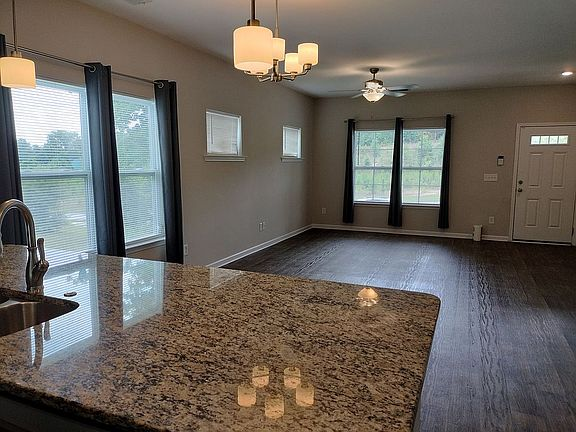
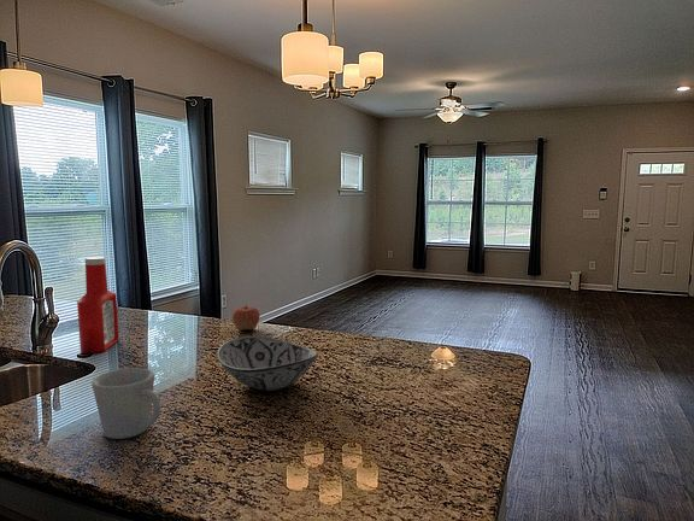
+ mug [90,367,161,440]
+ soap bottle [76,256,120,355]
+ apple [231,304,261,332]
+ decorative bowl [216,335,319,392]
